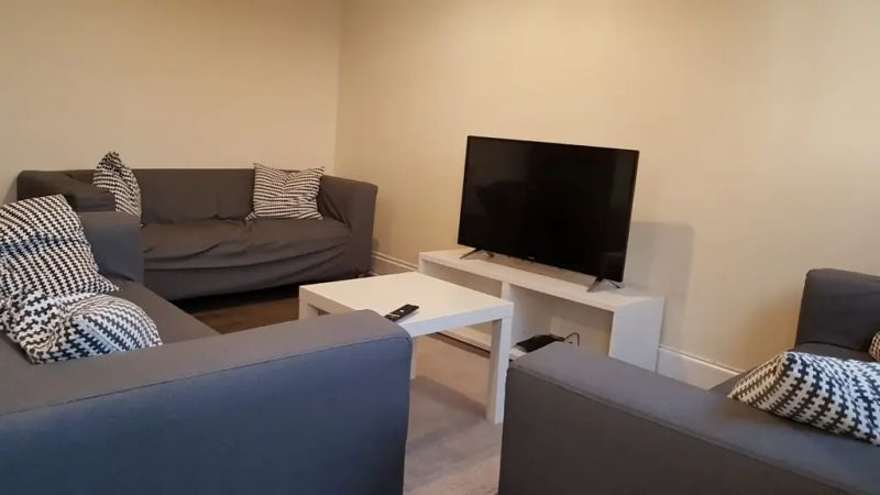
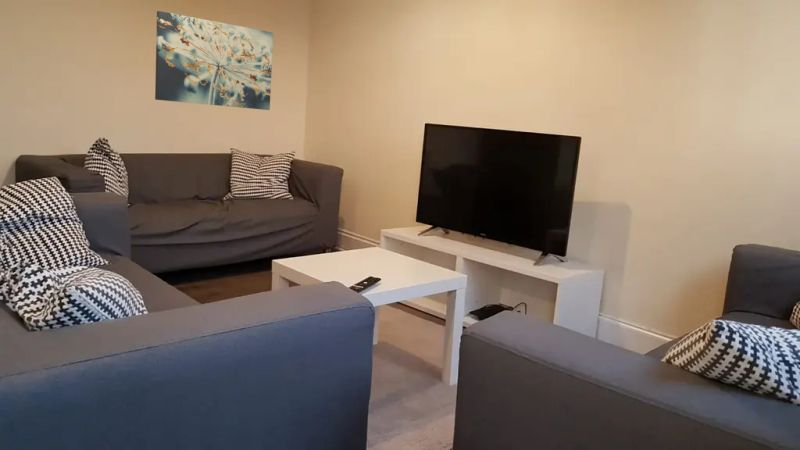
+ wall art [154,10,274,111]
